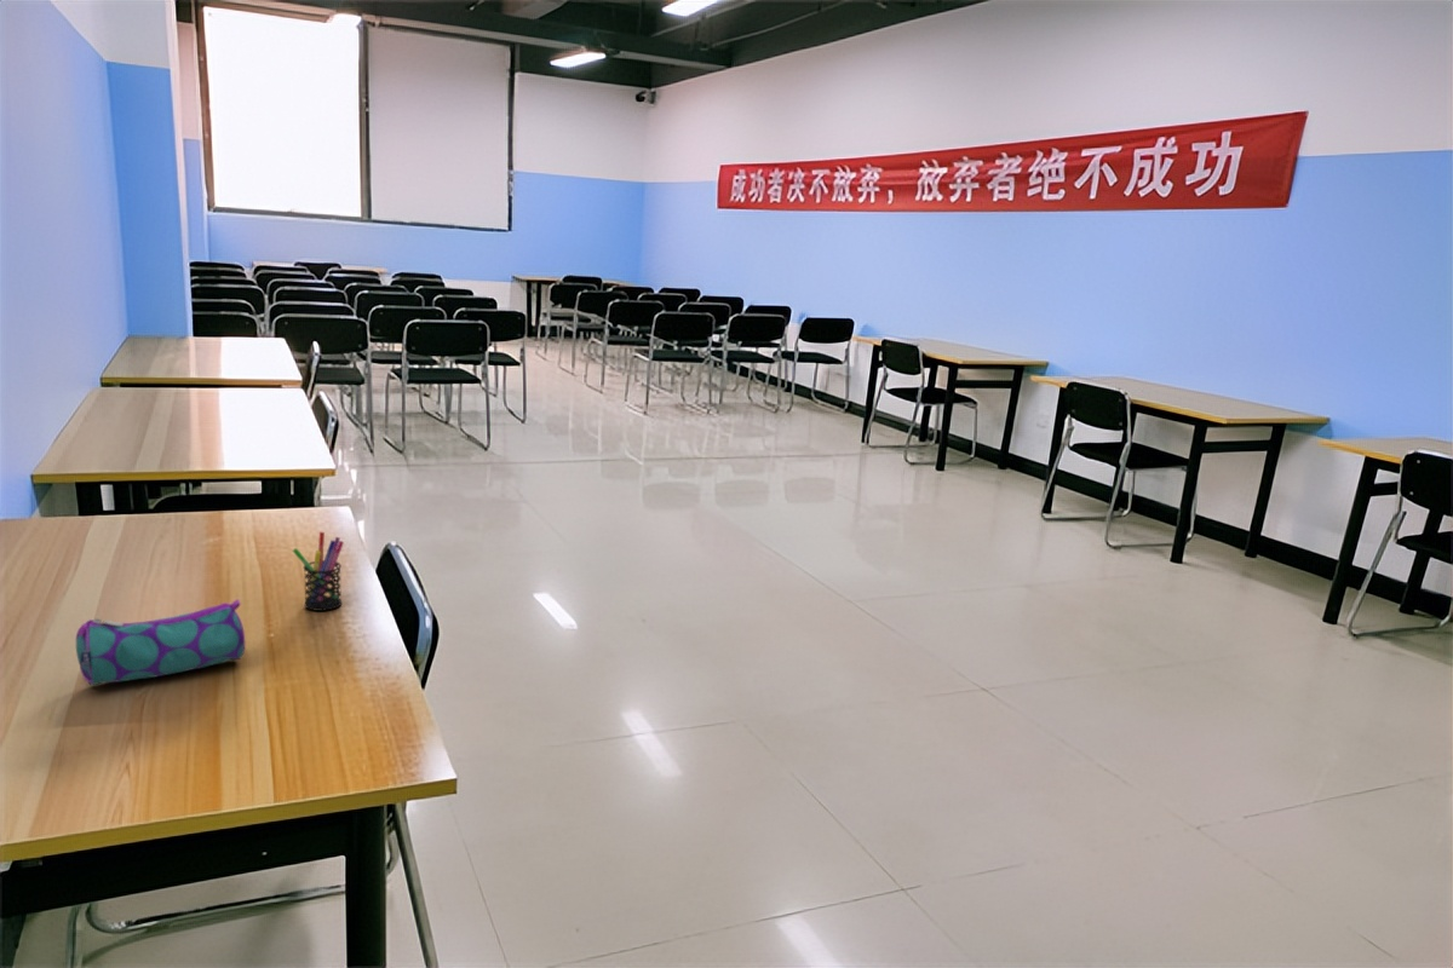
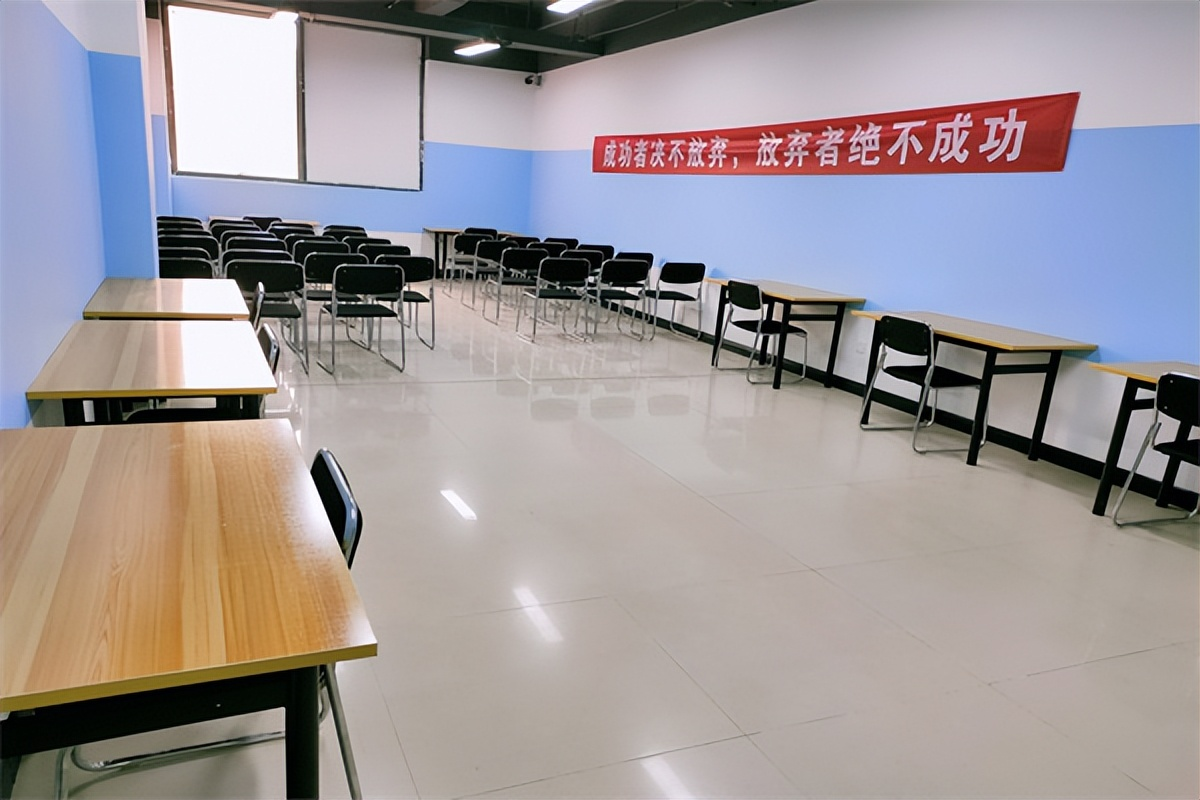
- pen holder [292,531,345,612]
- pencil case [75,598,246,686]
